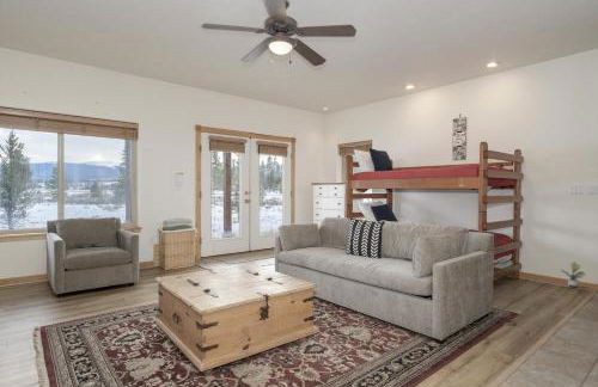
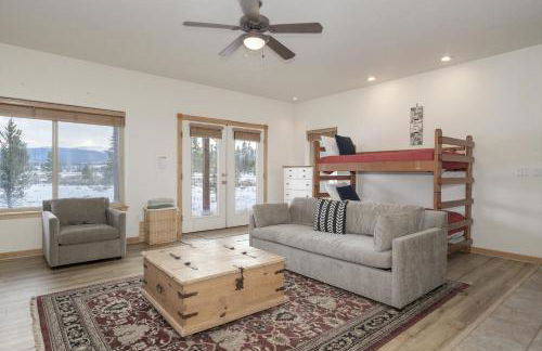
- potted plant [560,260,587,288]
